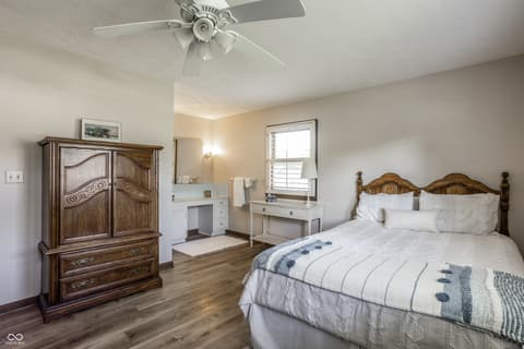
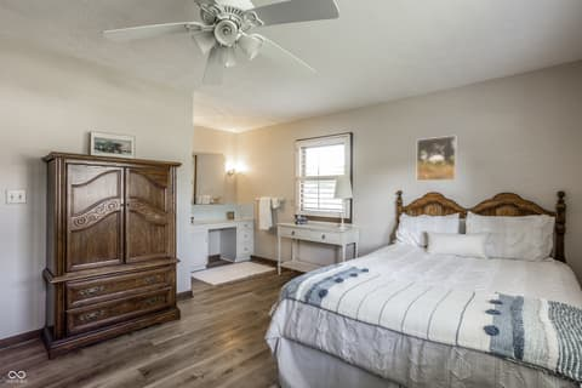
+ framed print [416,135,457,182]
